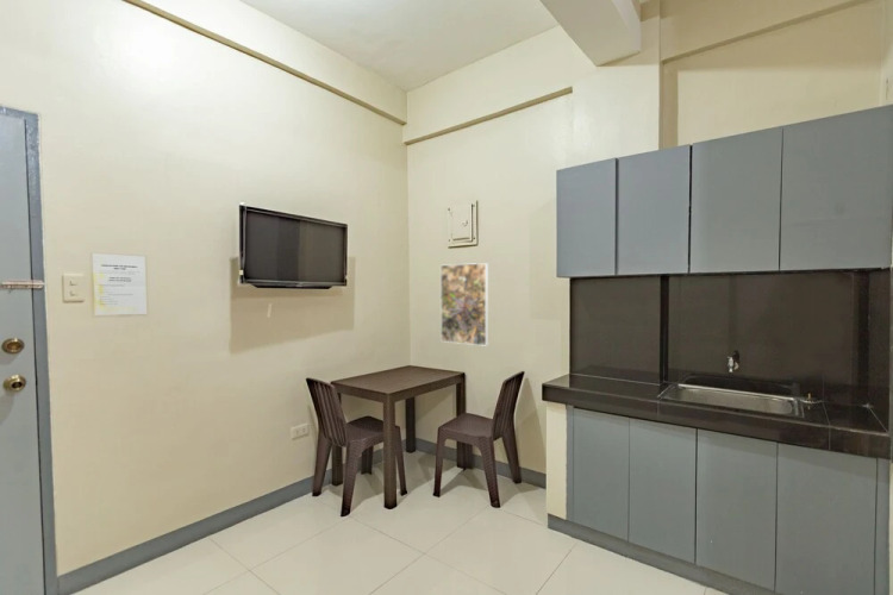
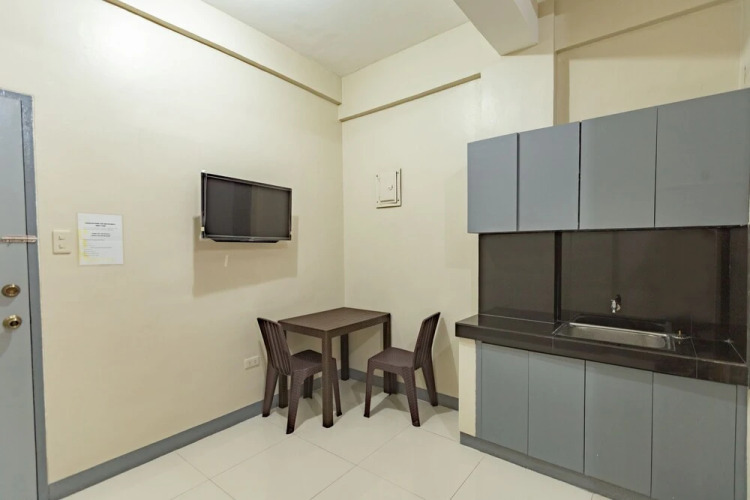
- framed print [439,262,489,347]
